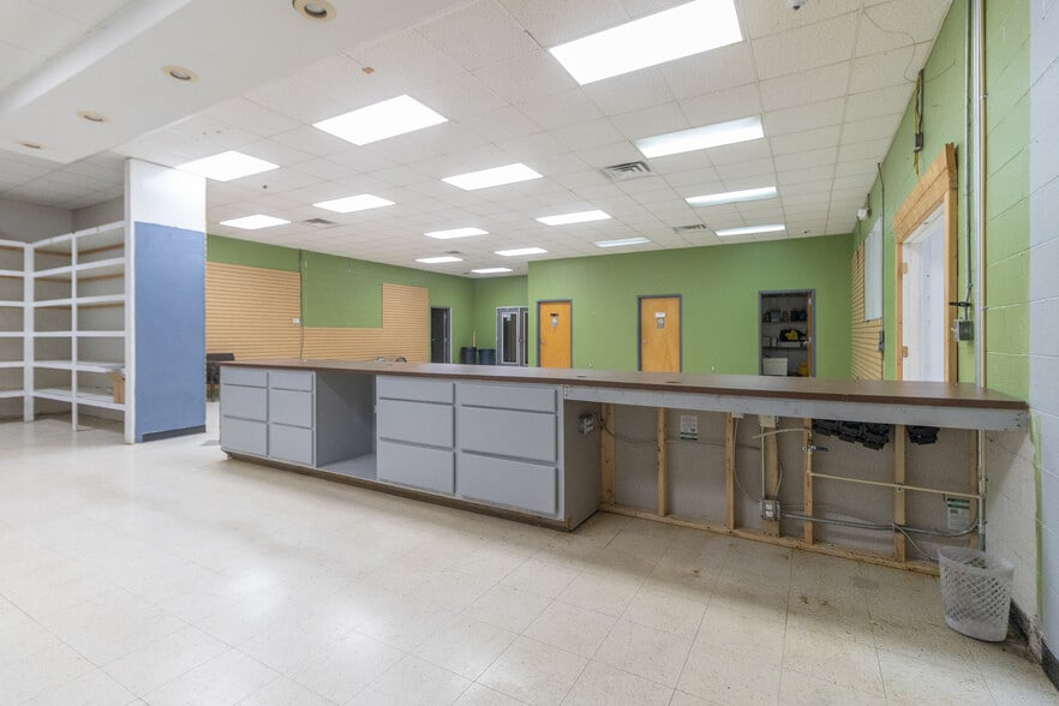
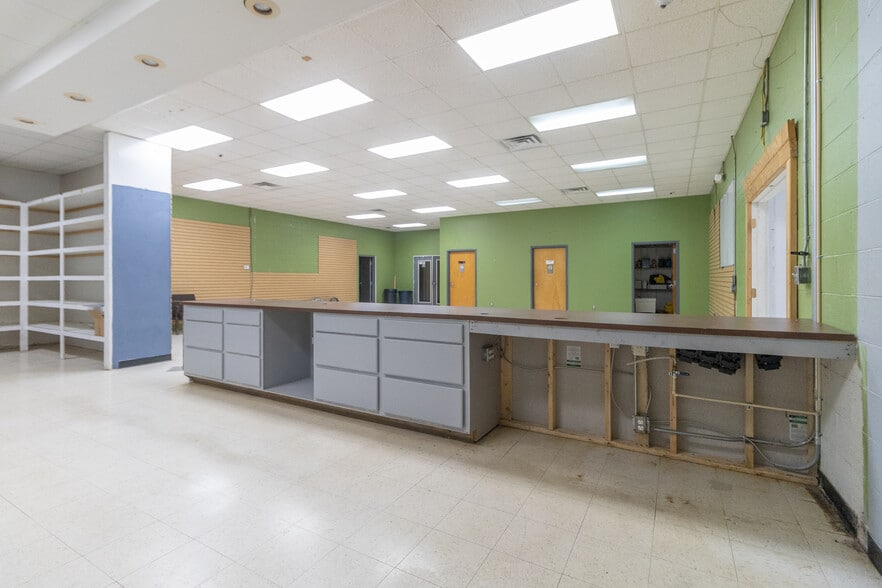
- wastebasket [937,546,1016,642]
